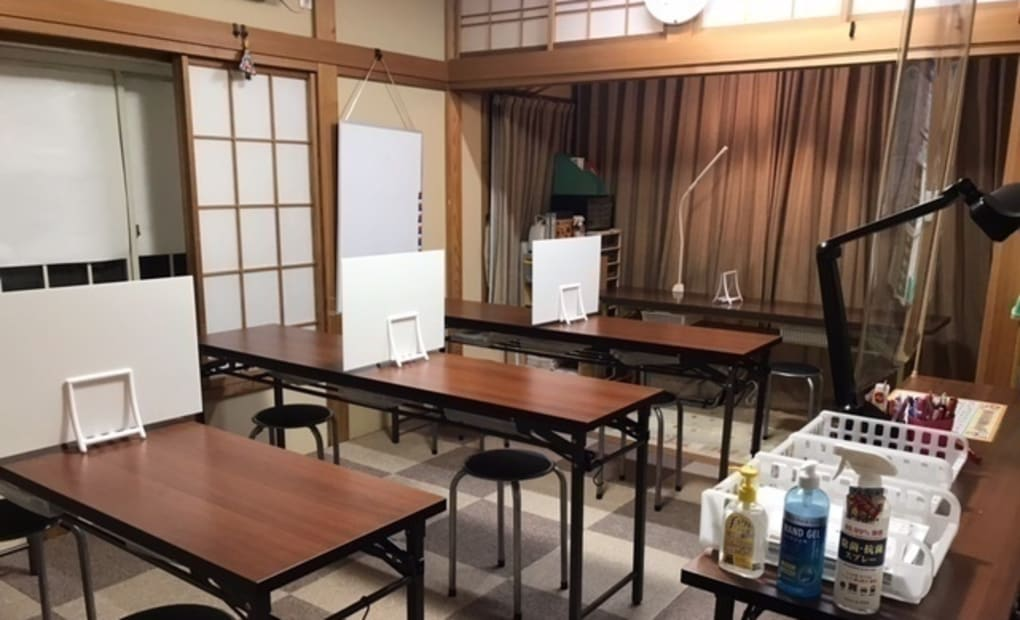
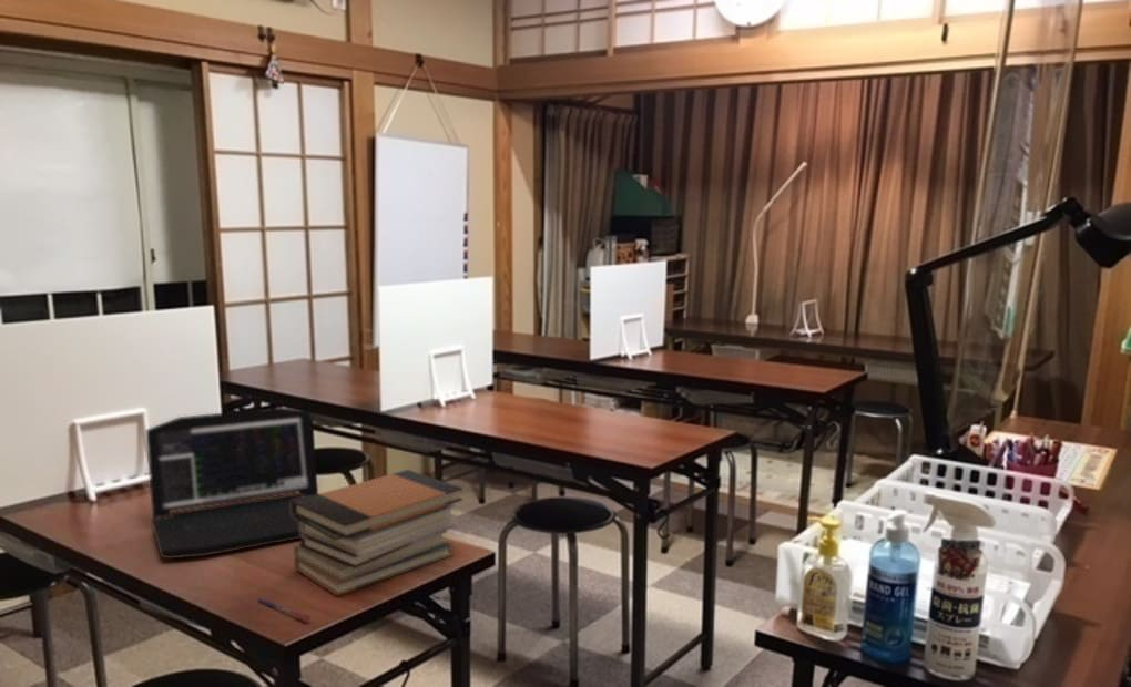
+ book stack [292,469,463,597]
+ laptop [145,407,319,560]
+ pen [254,597,310,621]
